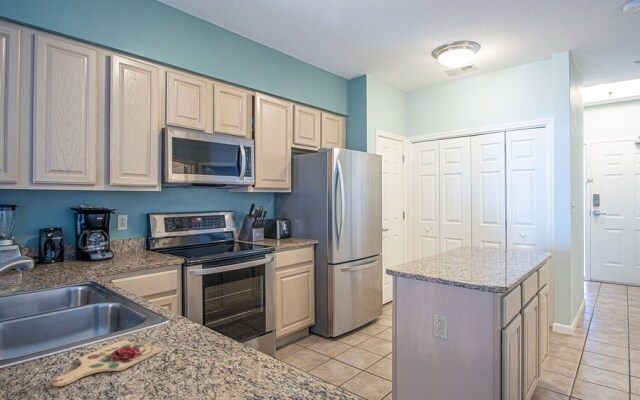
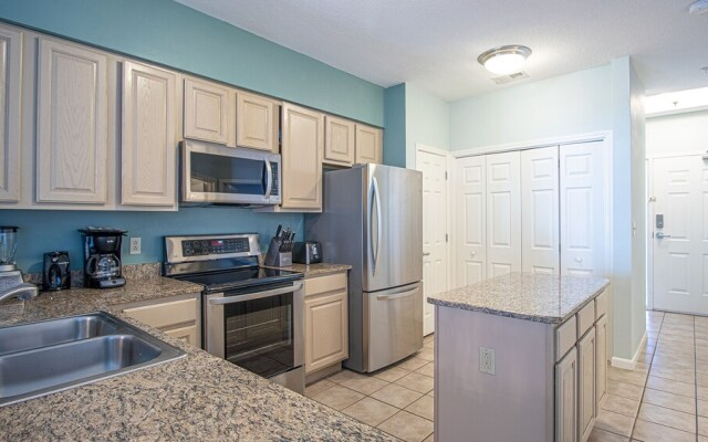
- cutting board [52,337,162,387]
